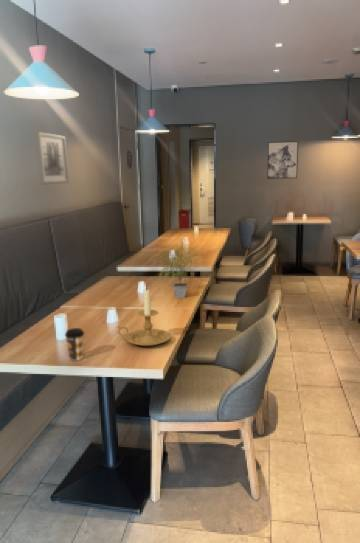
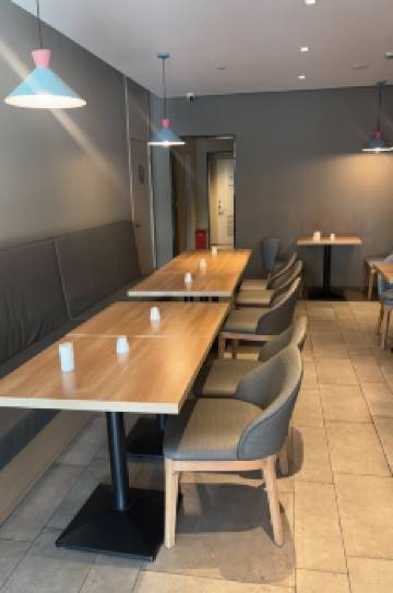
- coffee cup [64,327,85,362]
- candle holder [116,287,172,347]
- wall art [35,131,70,185]
- potted plant [154,240,200,299]
- wall art [266,140,299,180]
